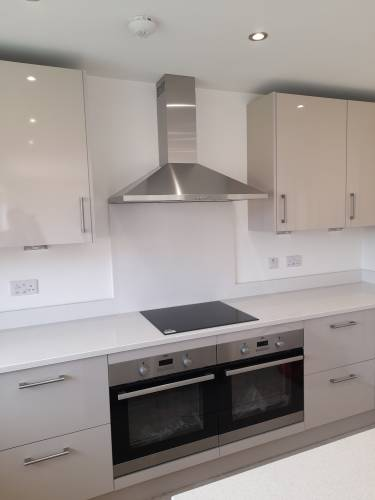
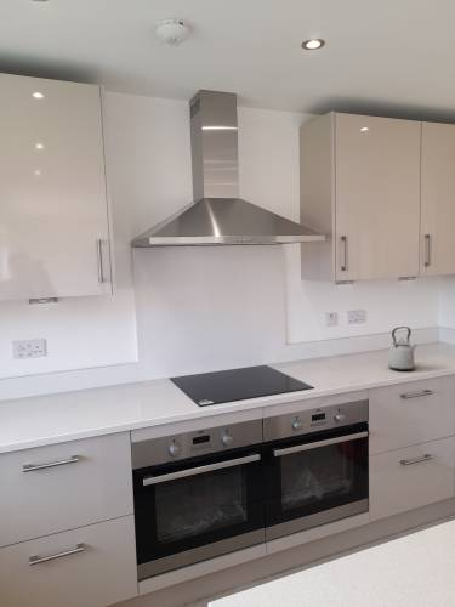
+ kettle [387,325,417,371]
